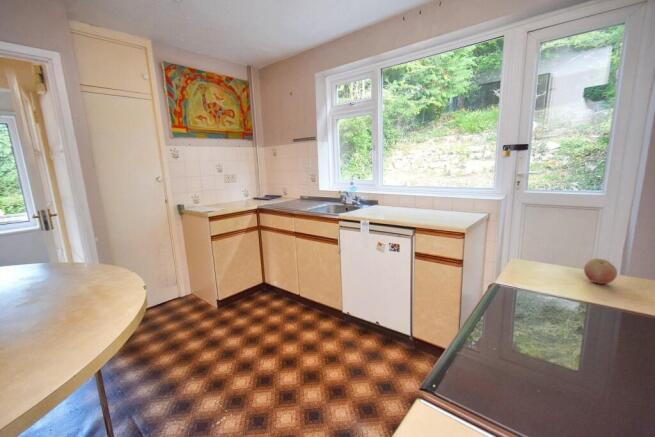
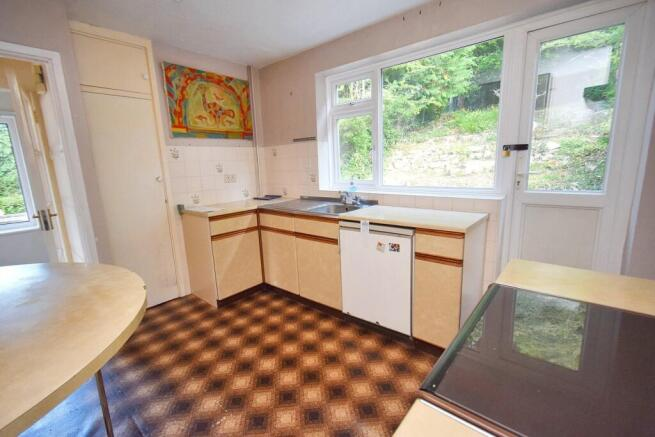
- fruit [583,257,618,285]
